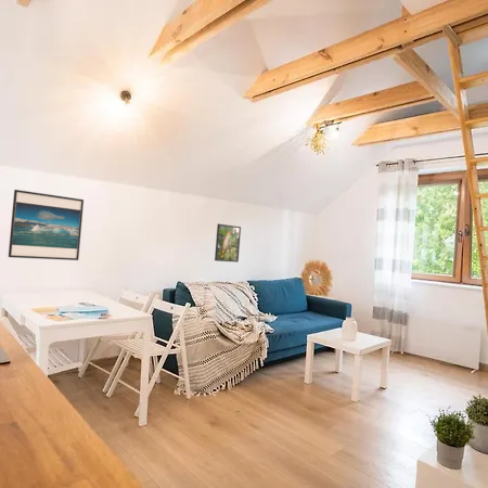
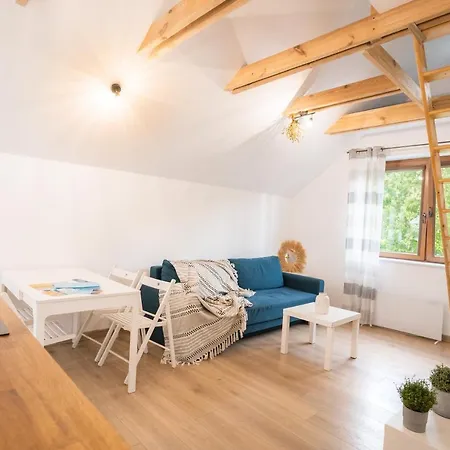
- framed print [214,222,242,264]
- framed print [8,189,85,261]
